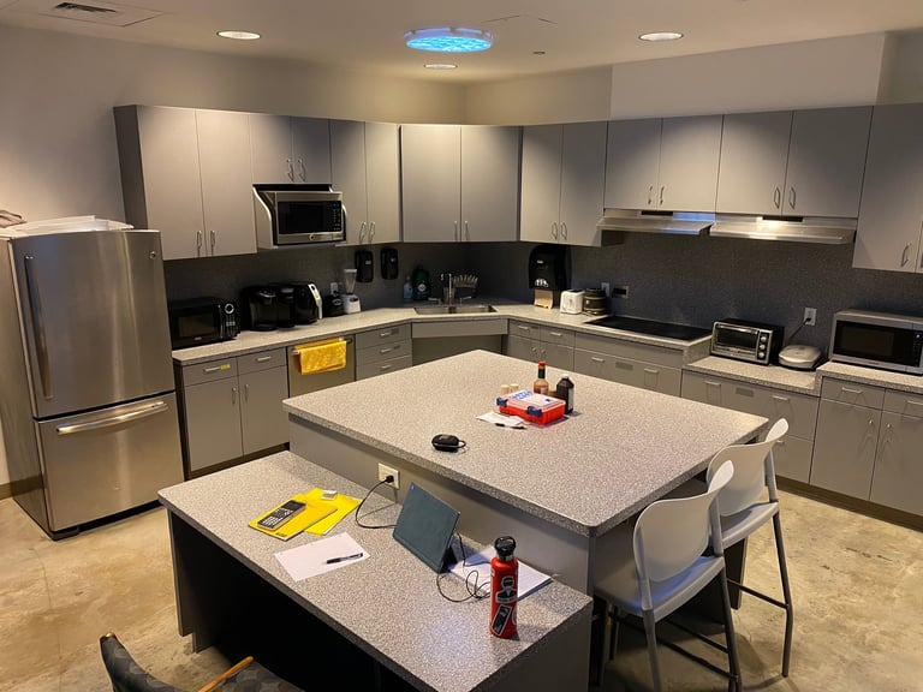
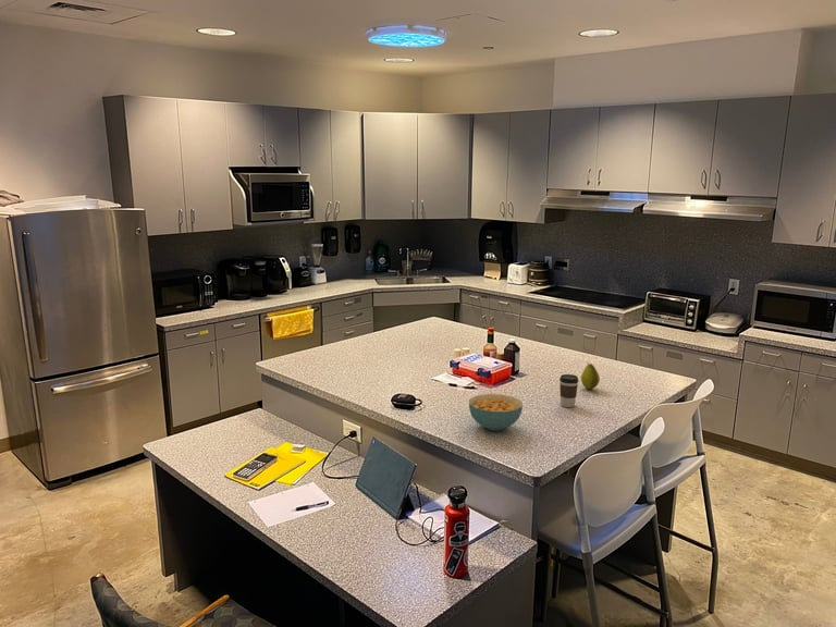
+ cereal bowl [468,393,524,432]
+ fruit [580,360,601,391]
+ coffee cup [558,373,579,408]
